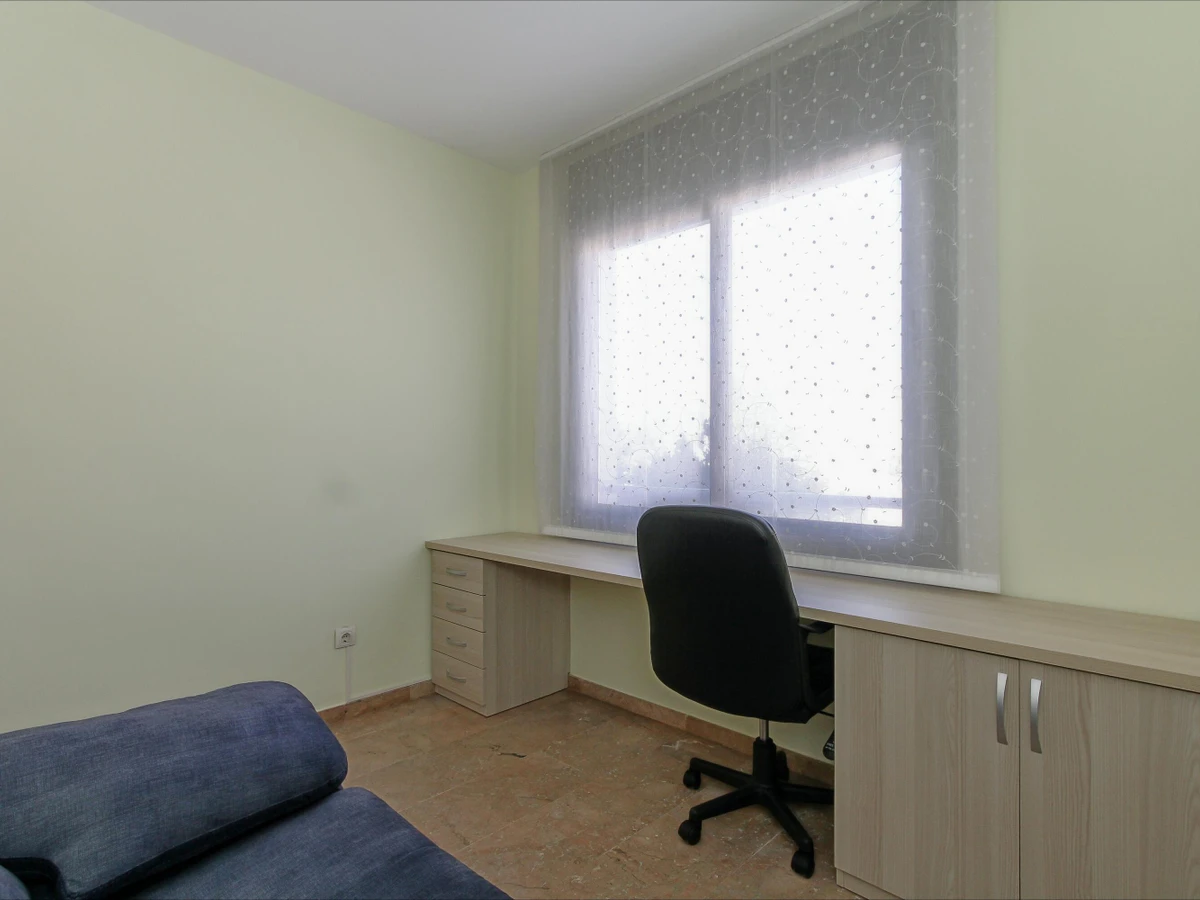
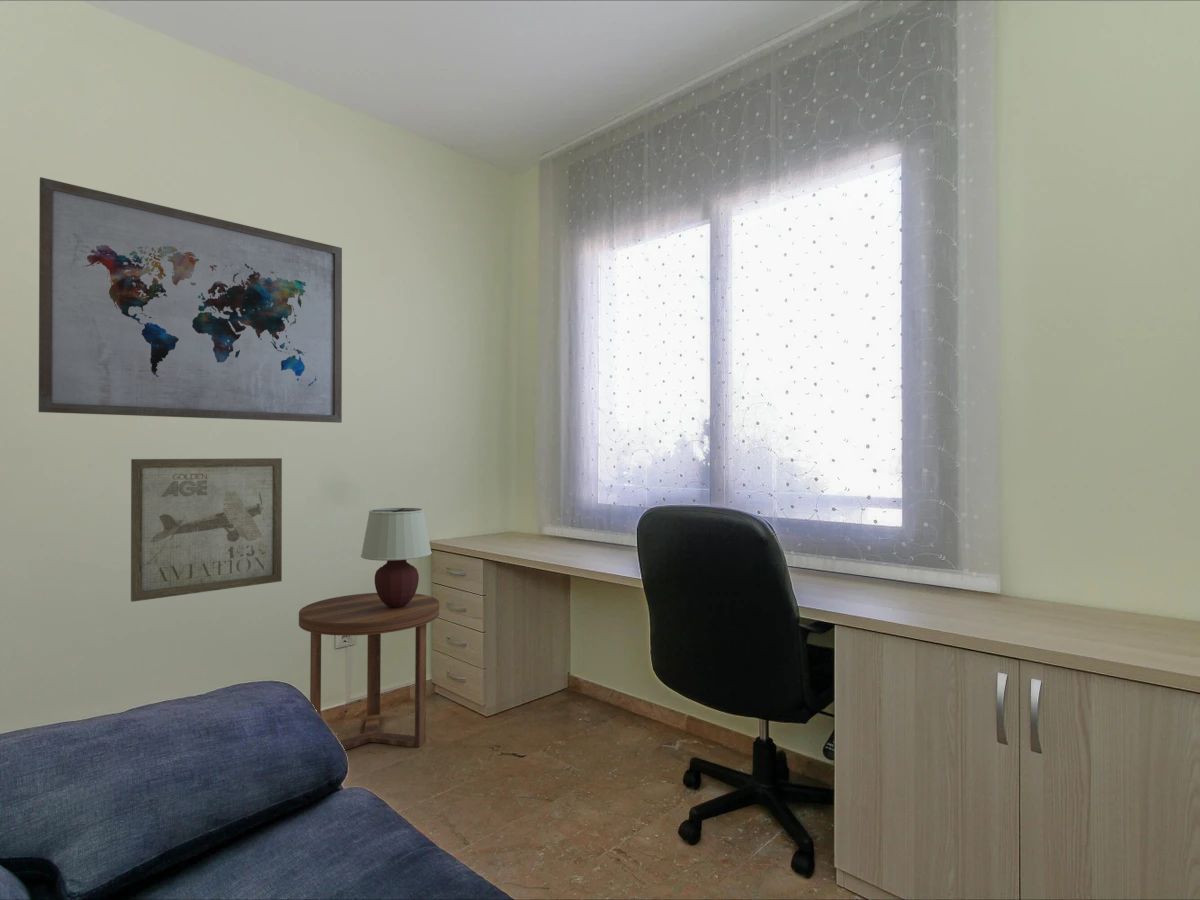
+ wall art [130,457,283,603]
+ wall art [38,176,343,424]
+ table lamp [360,507,433,608]
+ side table [298,592,440,751]
